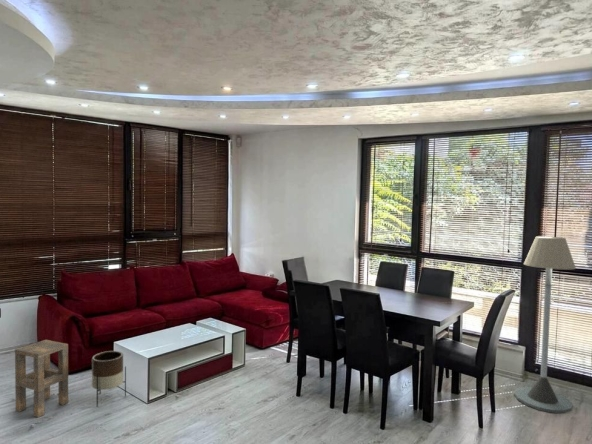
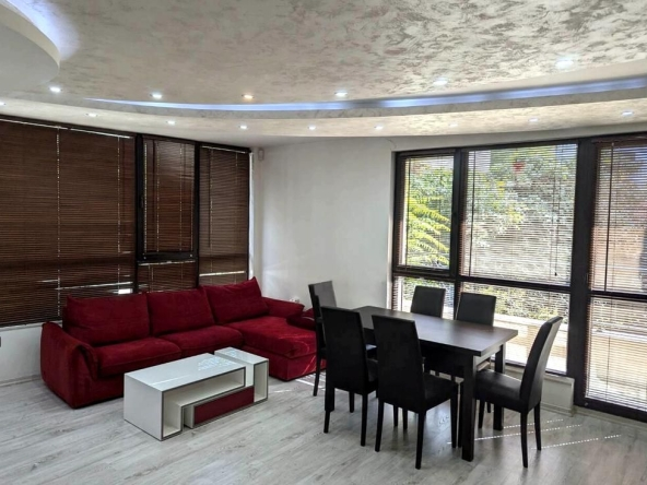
- side table [14,339,69,418]
- planter [91,350,127,408]
- floor lamp [513,235,577,414]
